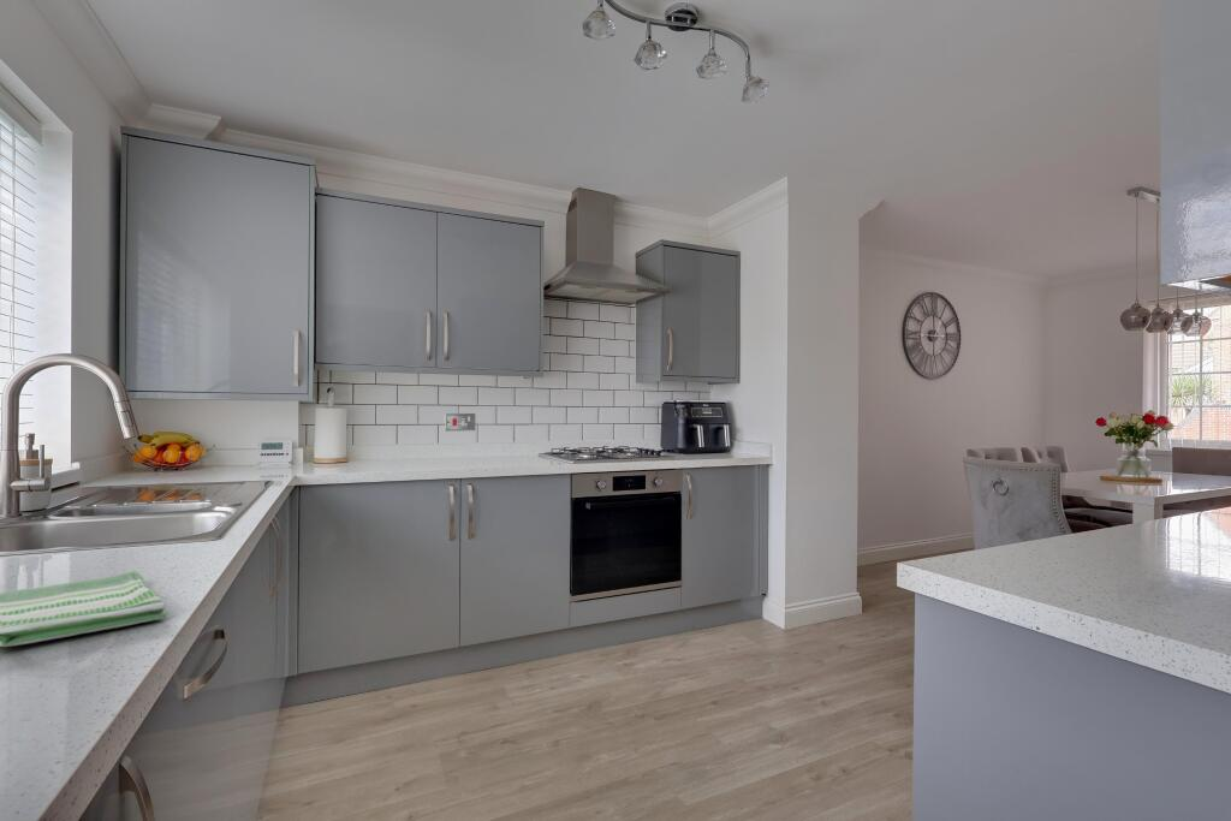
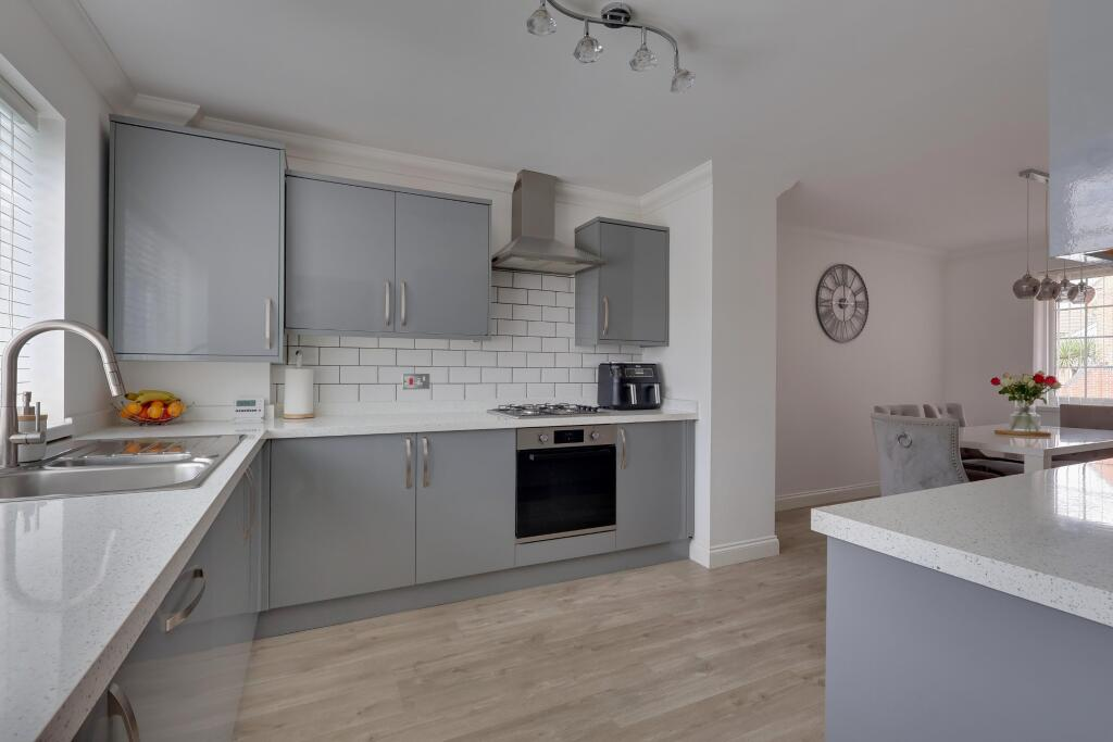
- dish towel [0,570,167,648]
